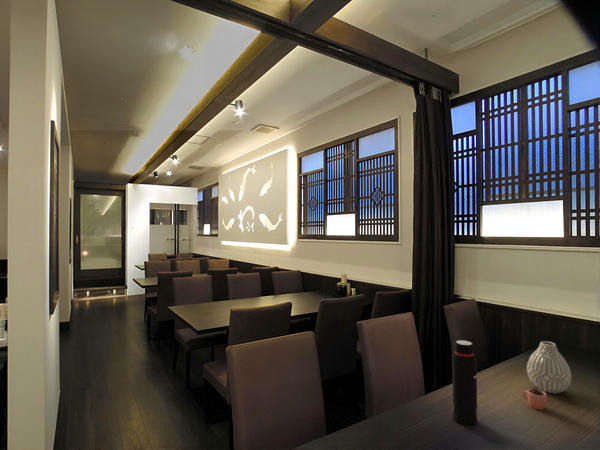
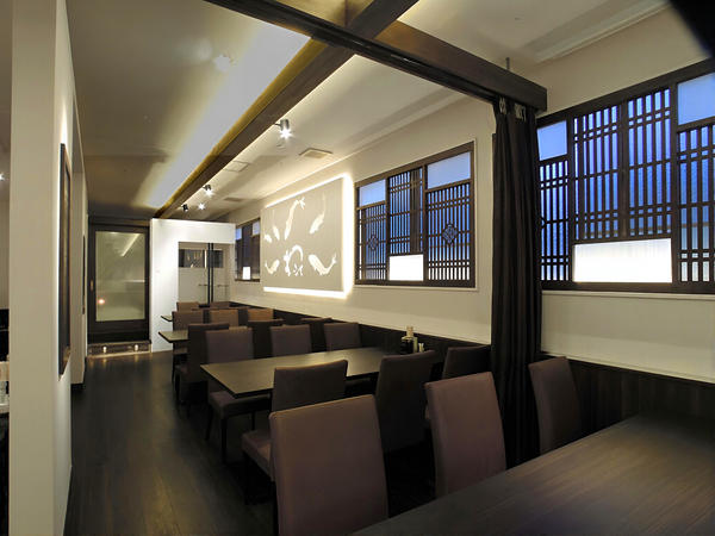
- water bottle [451,339,478,427]
- vase [526,340,572,394]
- cocoa [521,377,548,411]
